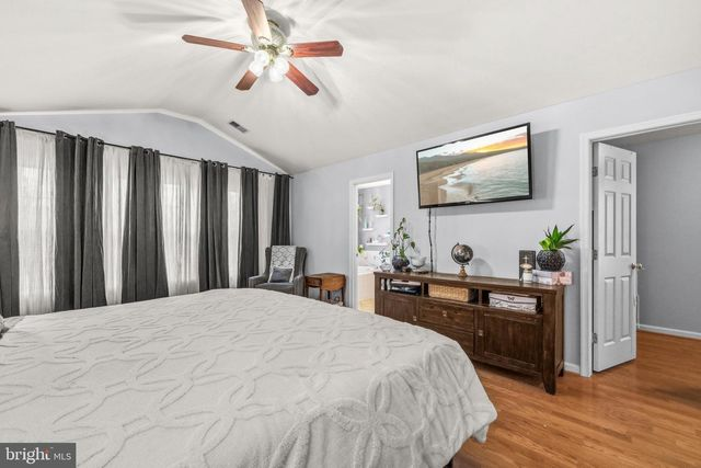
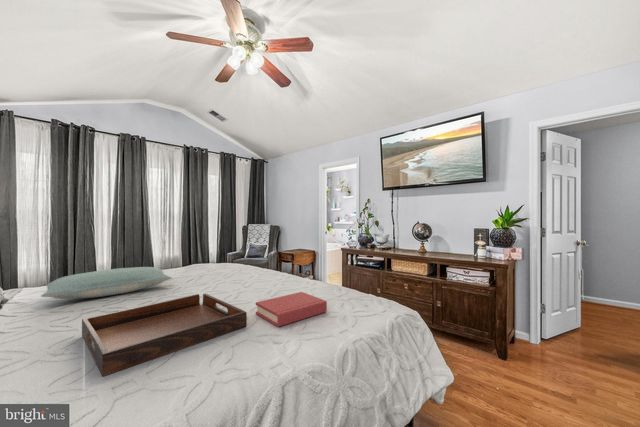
+ hardback book [255,291,328,328]
+ pillow [40,266,173,300]
+ serving tray [81,293,248,377]
